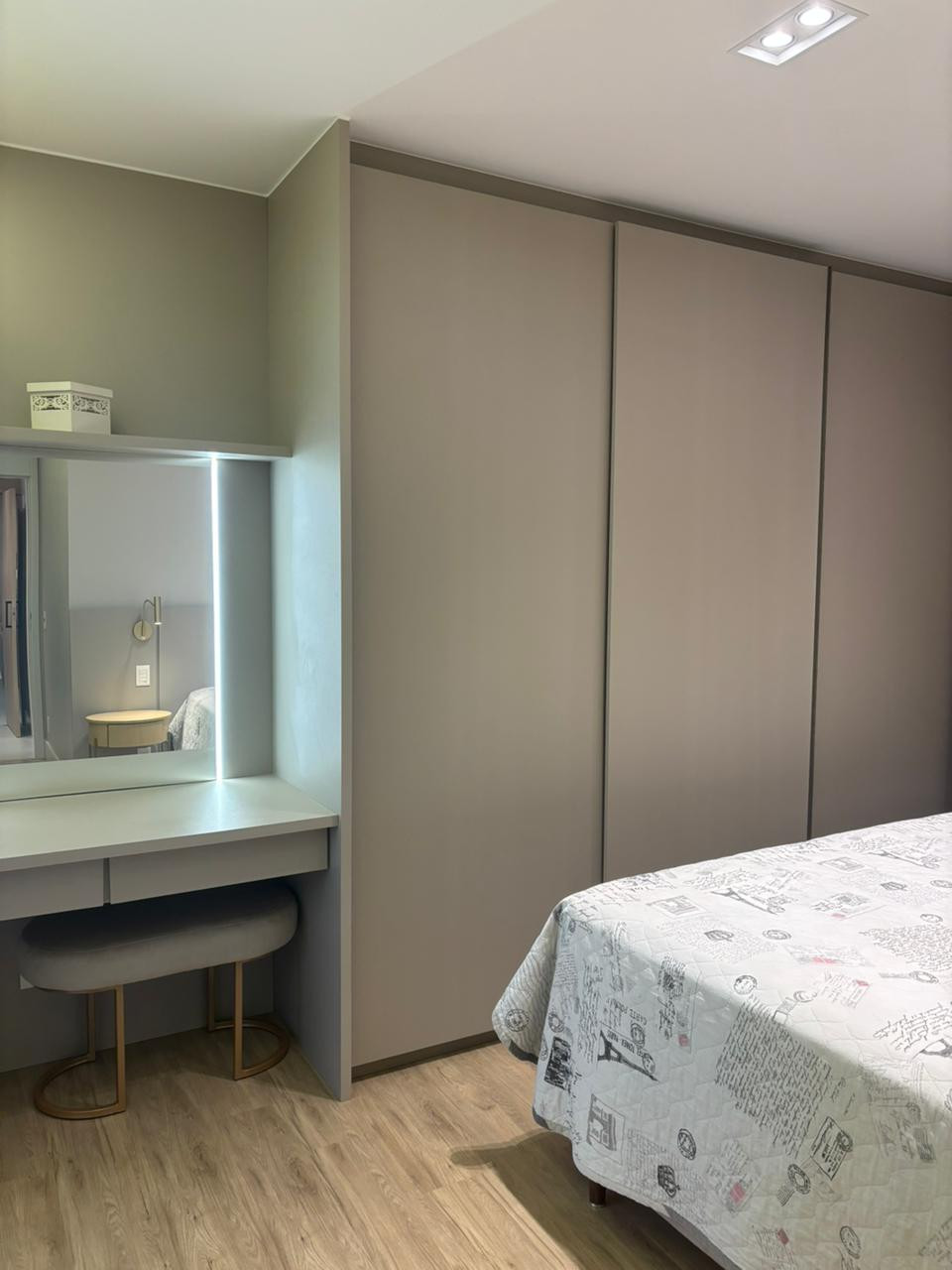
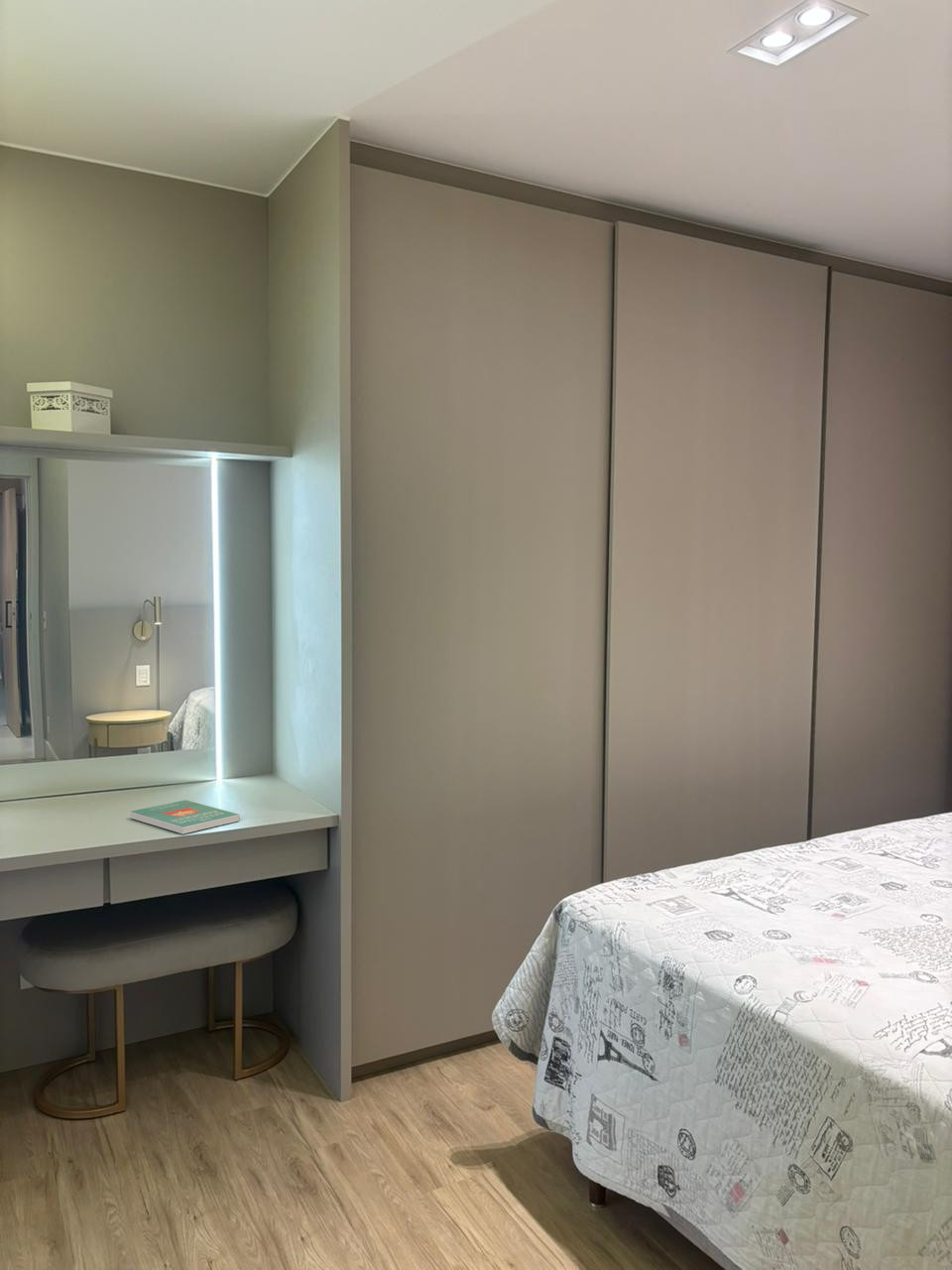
+ book [129,799,241,835]
